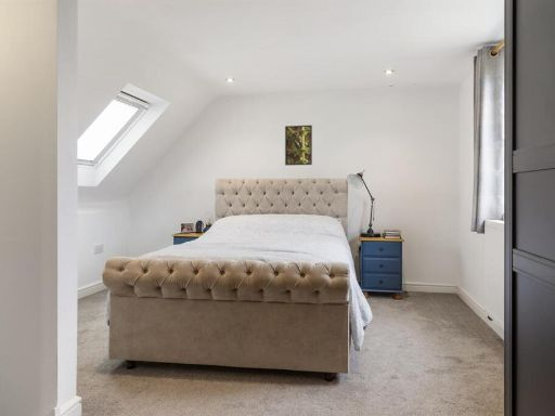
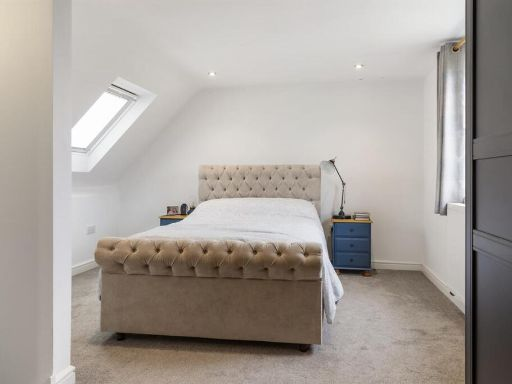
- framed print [284,125,313,167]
